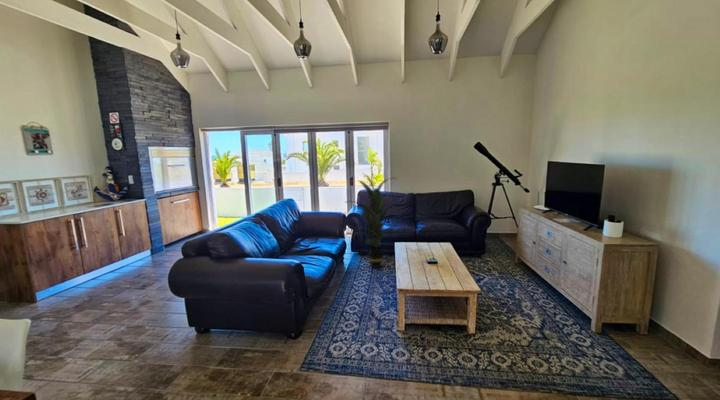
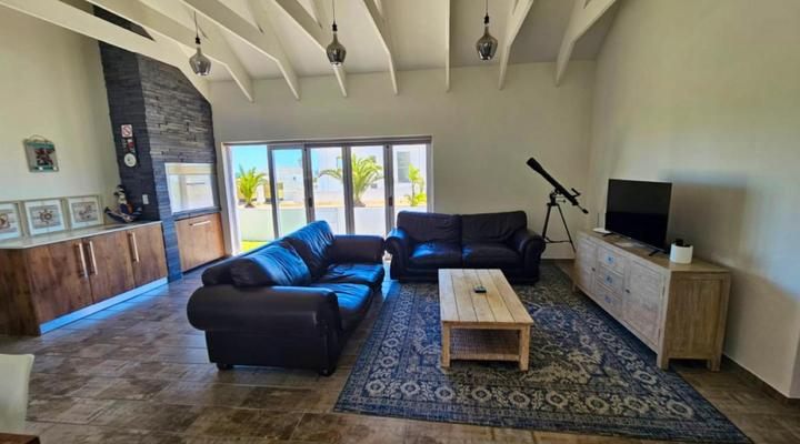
- indoor plant [343,173,401,269]
